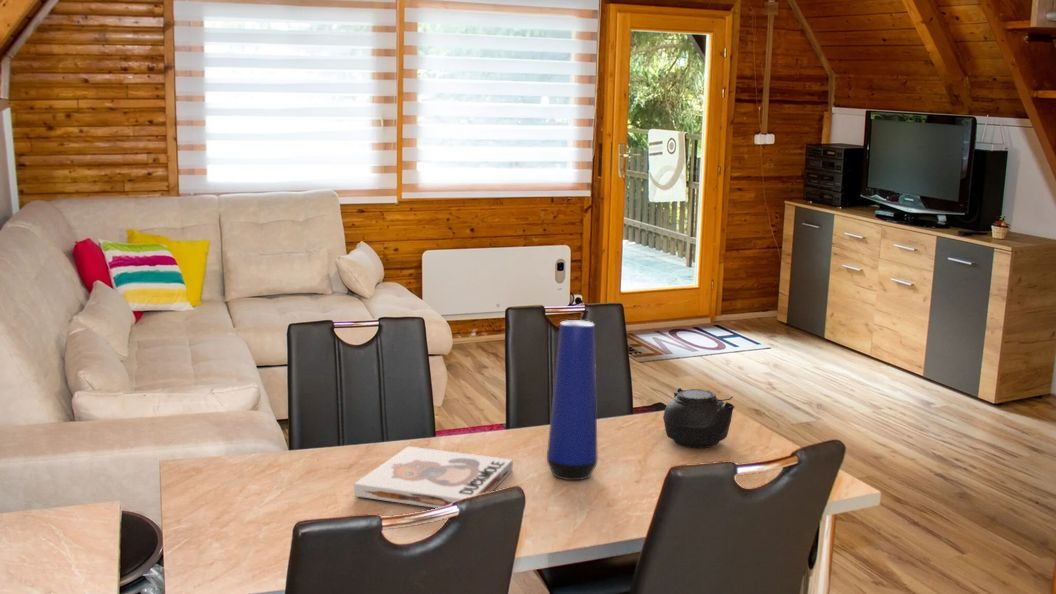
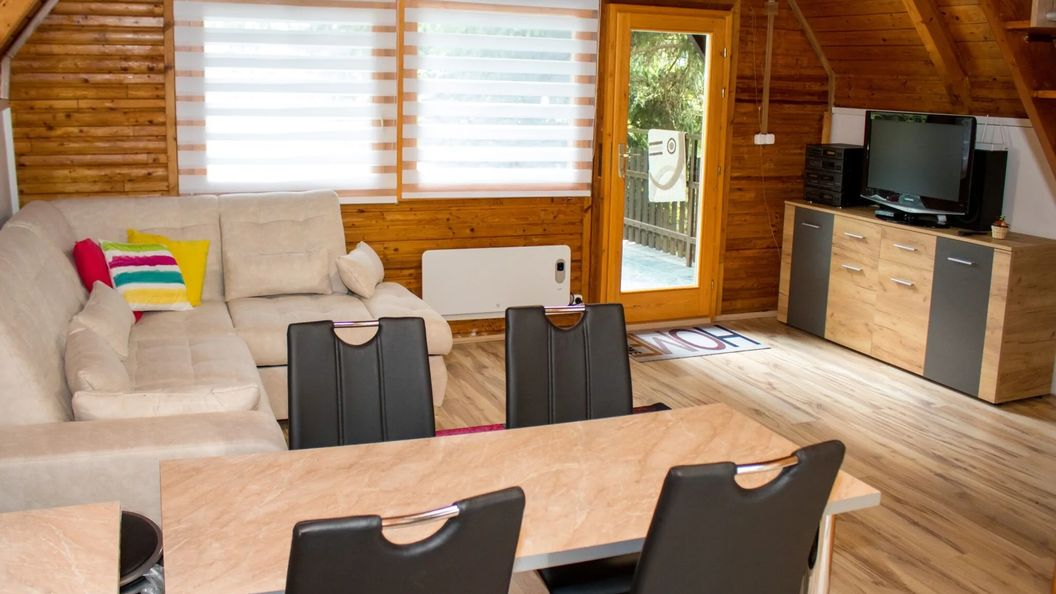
- teapot [662,387,736,449]
- vase [546,319,599,481]
- board game [353,445,514,509]
